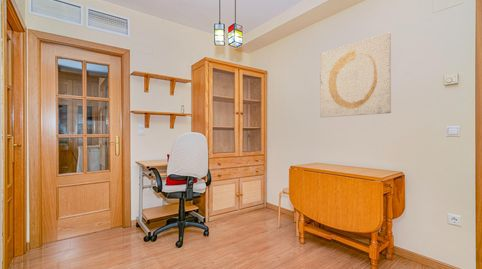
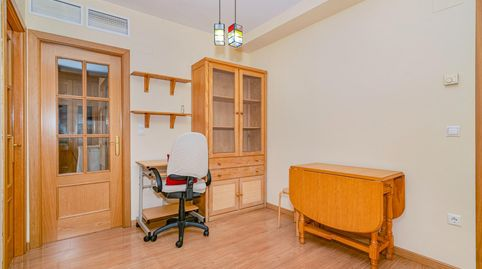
- wall art [319,32,392,118]
